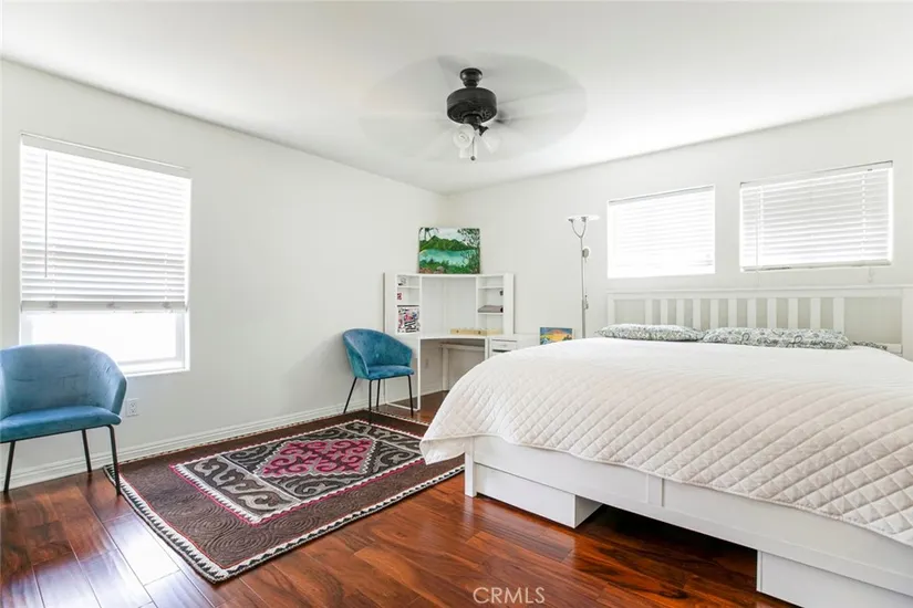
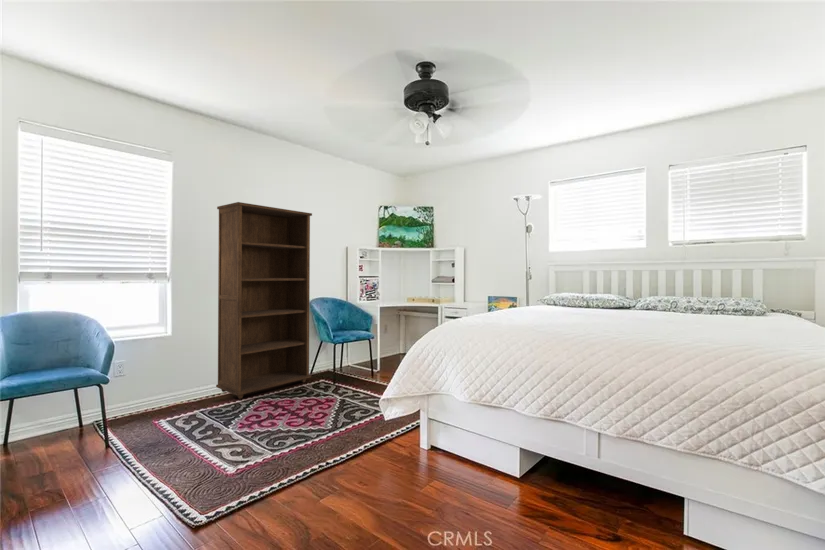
+ bookcase [215,201,313,400]
